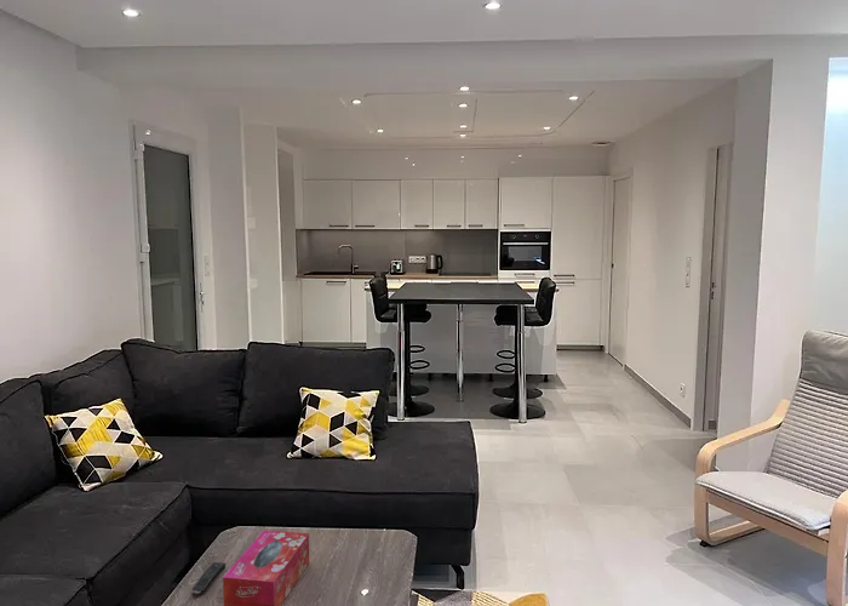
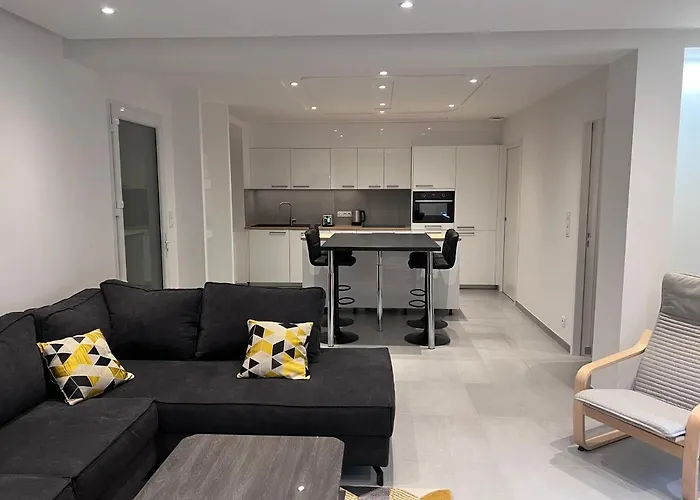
- tissue box [222,528,310,606]
- remote control [191,561,227,595]
